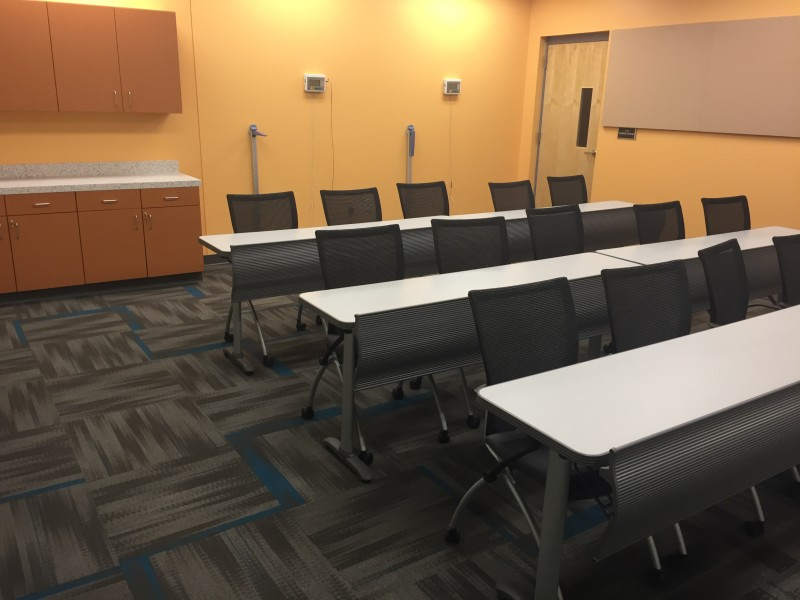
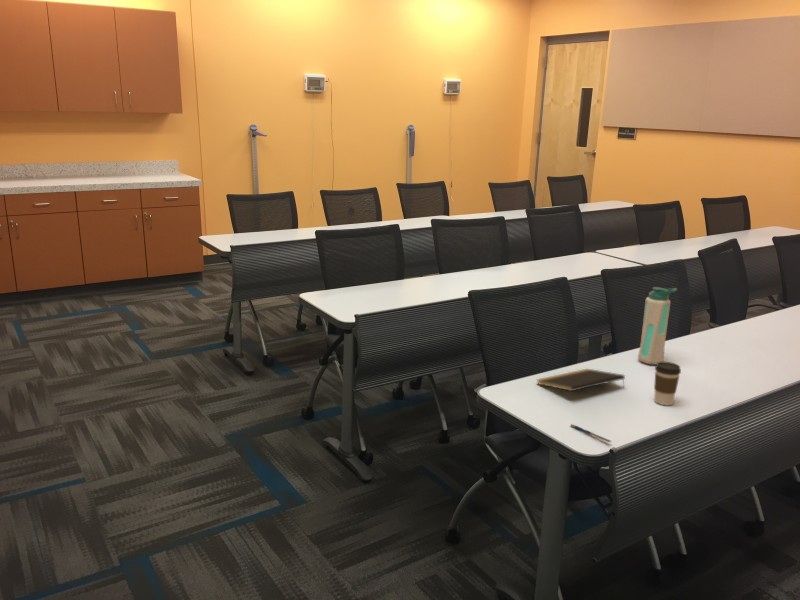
+ water bottle [637,286,678,365]
+ pen [570,423,613,444]
+ coffee cup [653,361,682,406]
+ notepad [536,368,626,392]
